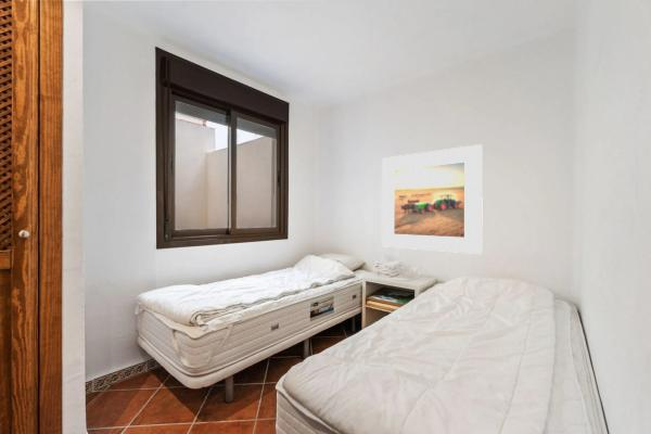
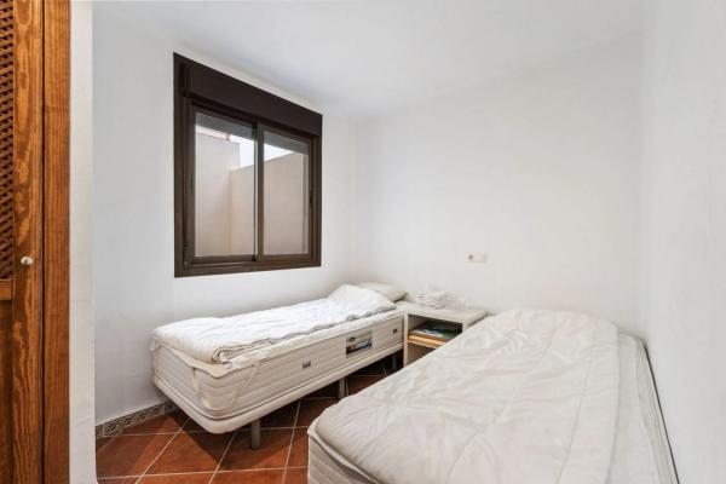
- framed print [381,143,484,255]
